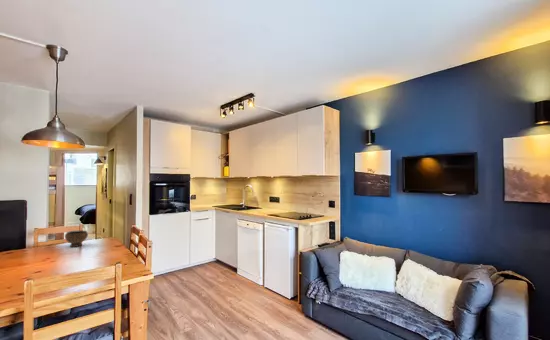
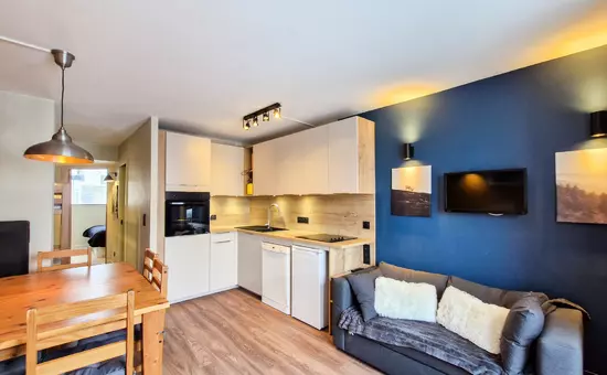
- bowl [64,230,89,248]
